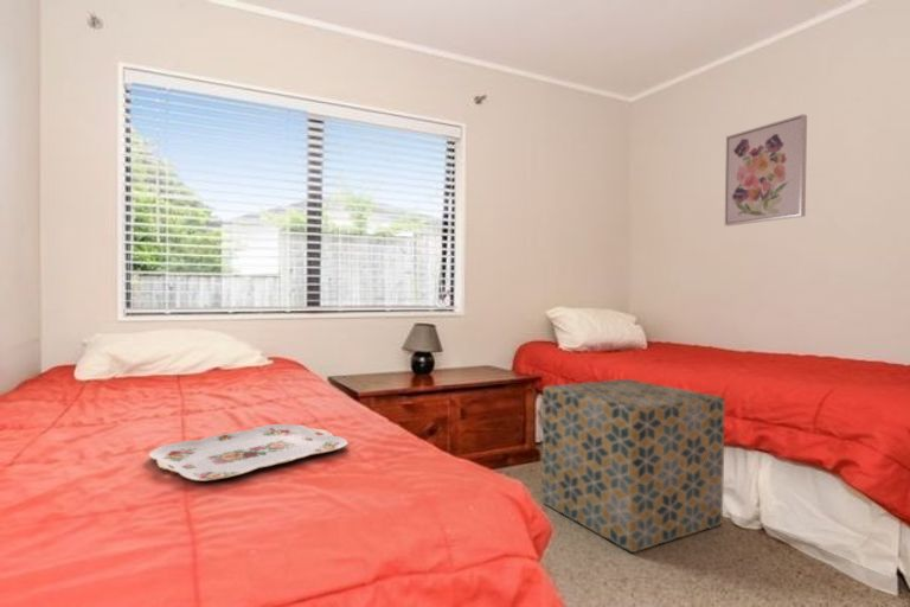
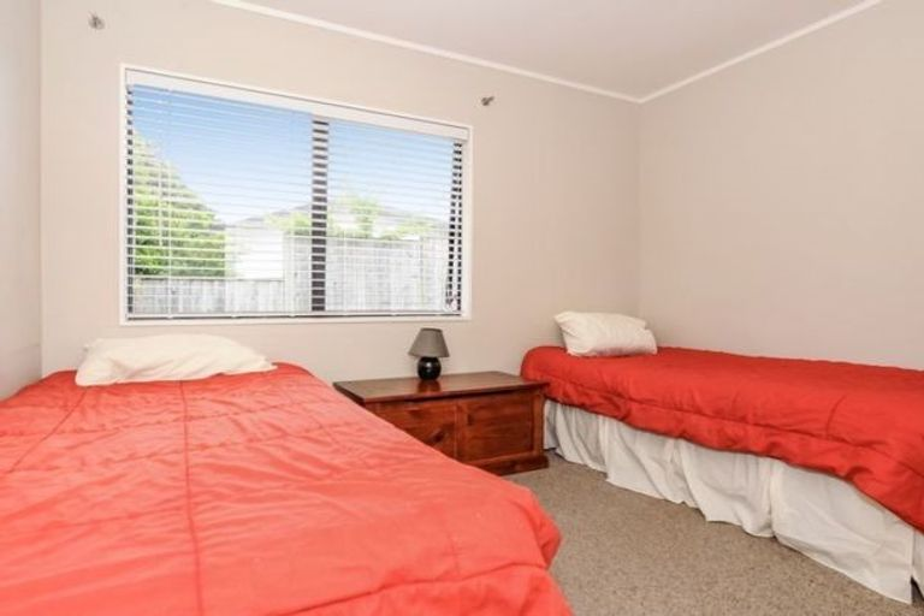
- wall art [724,113,808,228]
- storage ottoman [540,378,726,554]
- serving tray [147,423,350,483]
